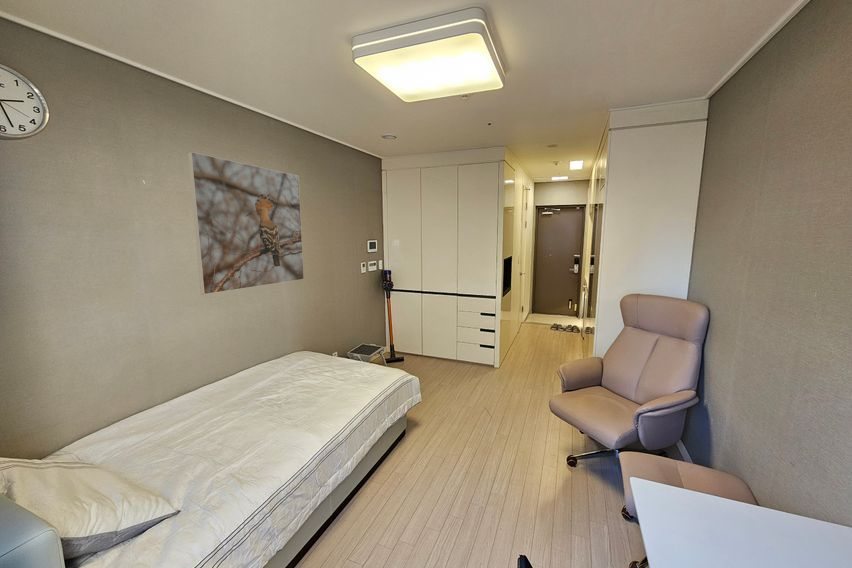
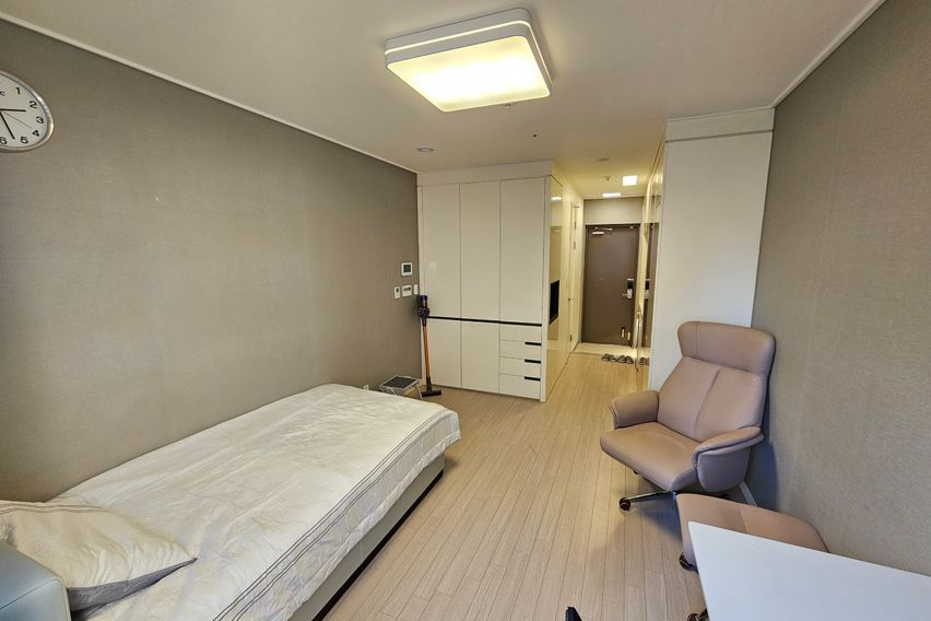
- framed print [187,151,305,296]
